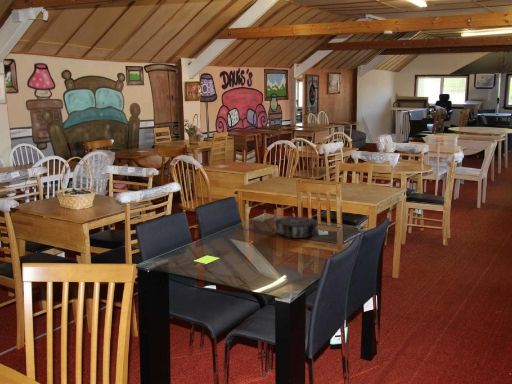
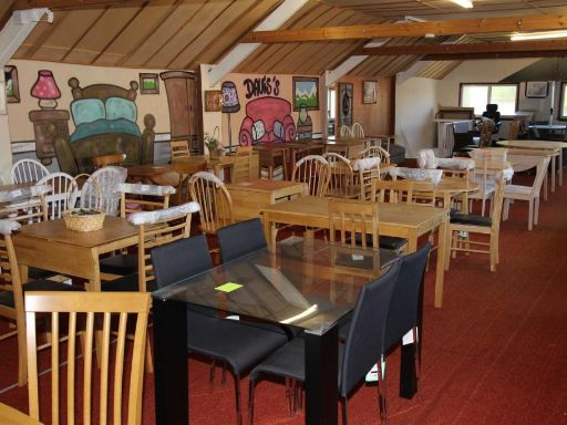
- decorative bowl [272,216,320,239]
